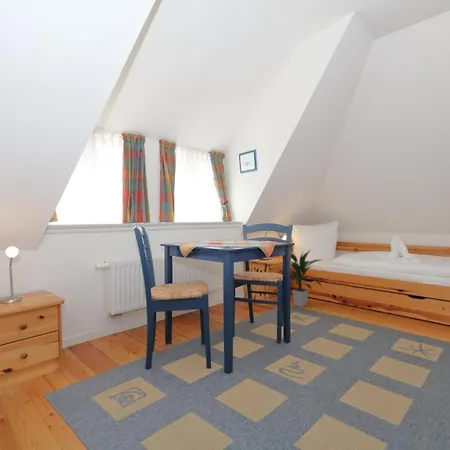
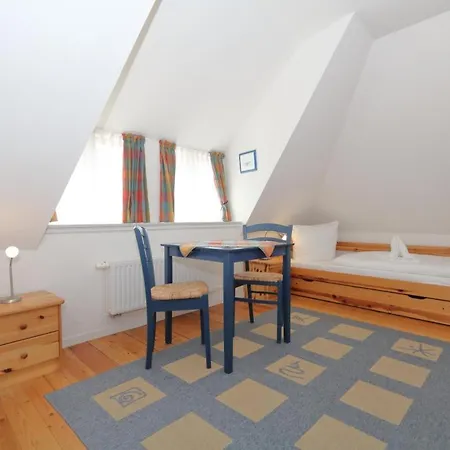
- indoor plant [279,248,323,308]
